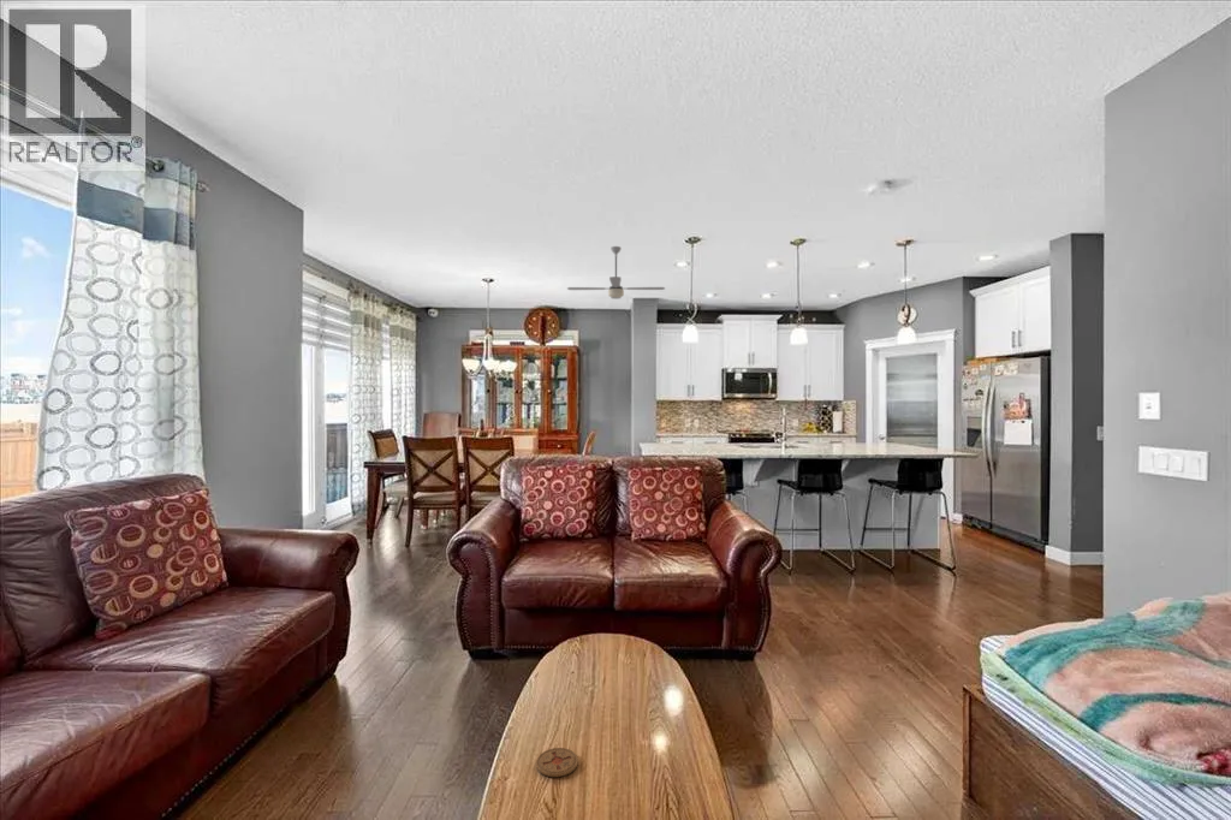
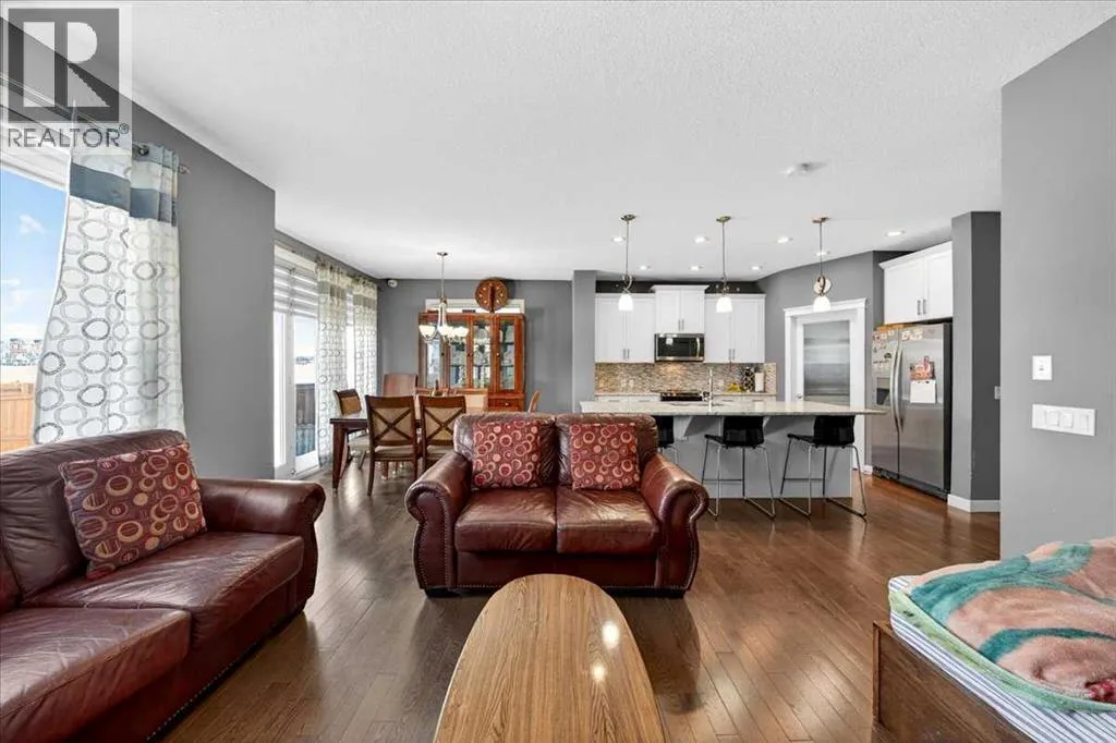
- ceiling fan [566,245,666,299]
- coaster [535,747,579,778]
